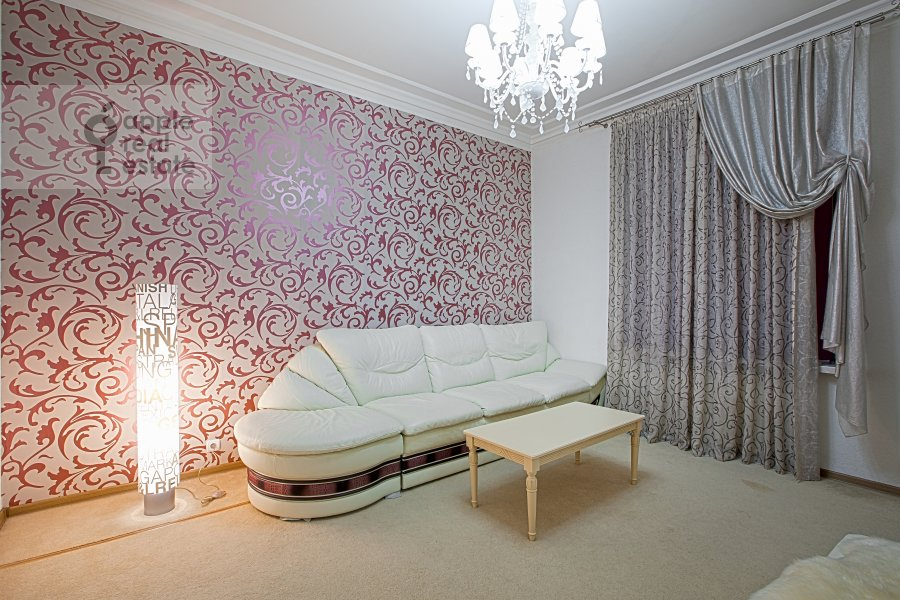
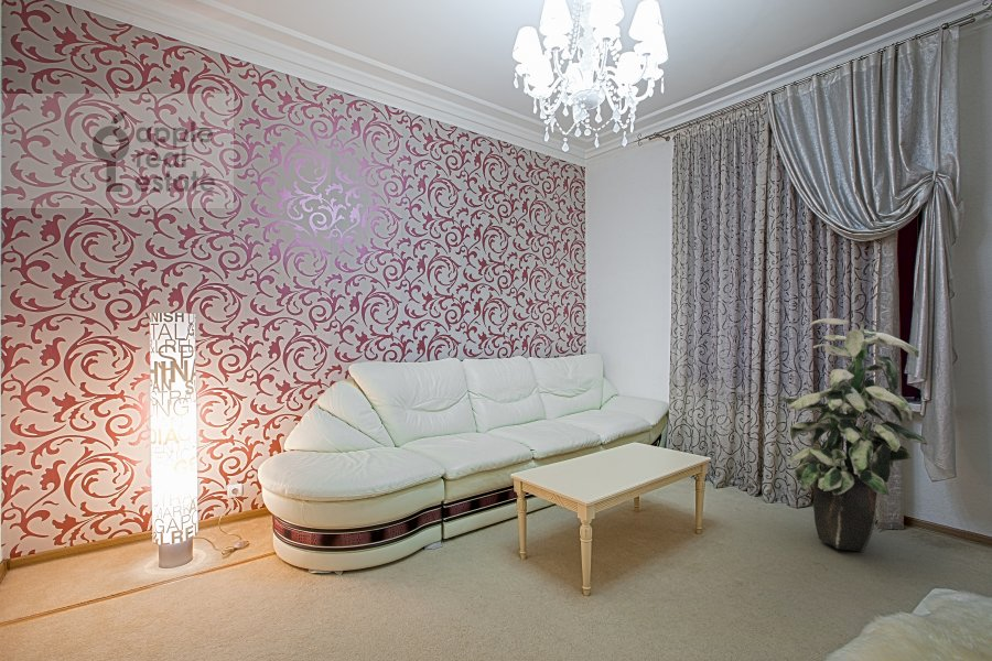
+ indoor plant [779,317,928,552]
